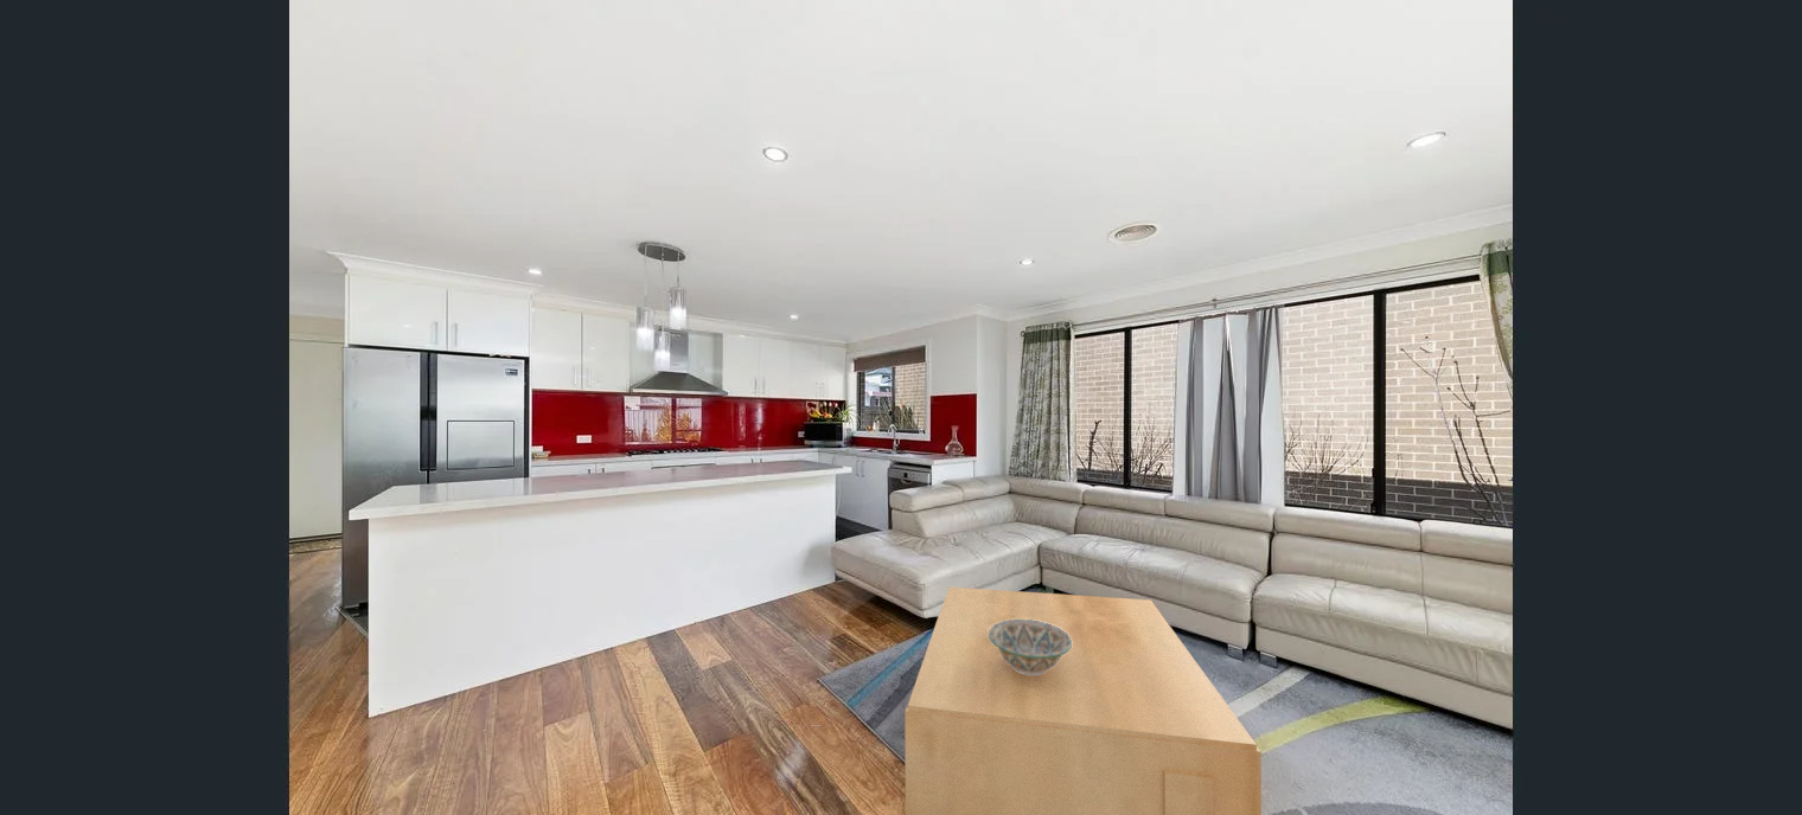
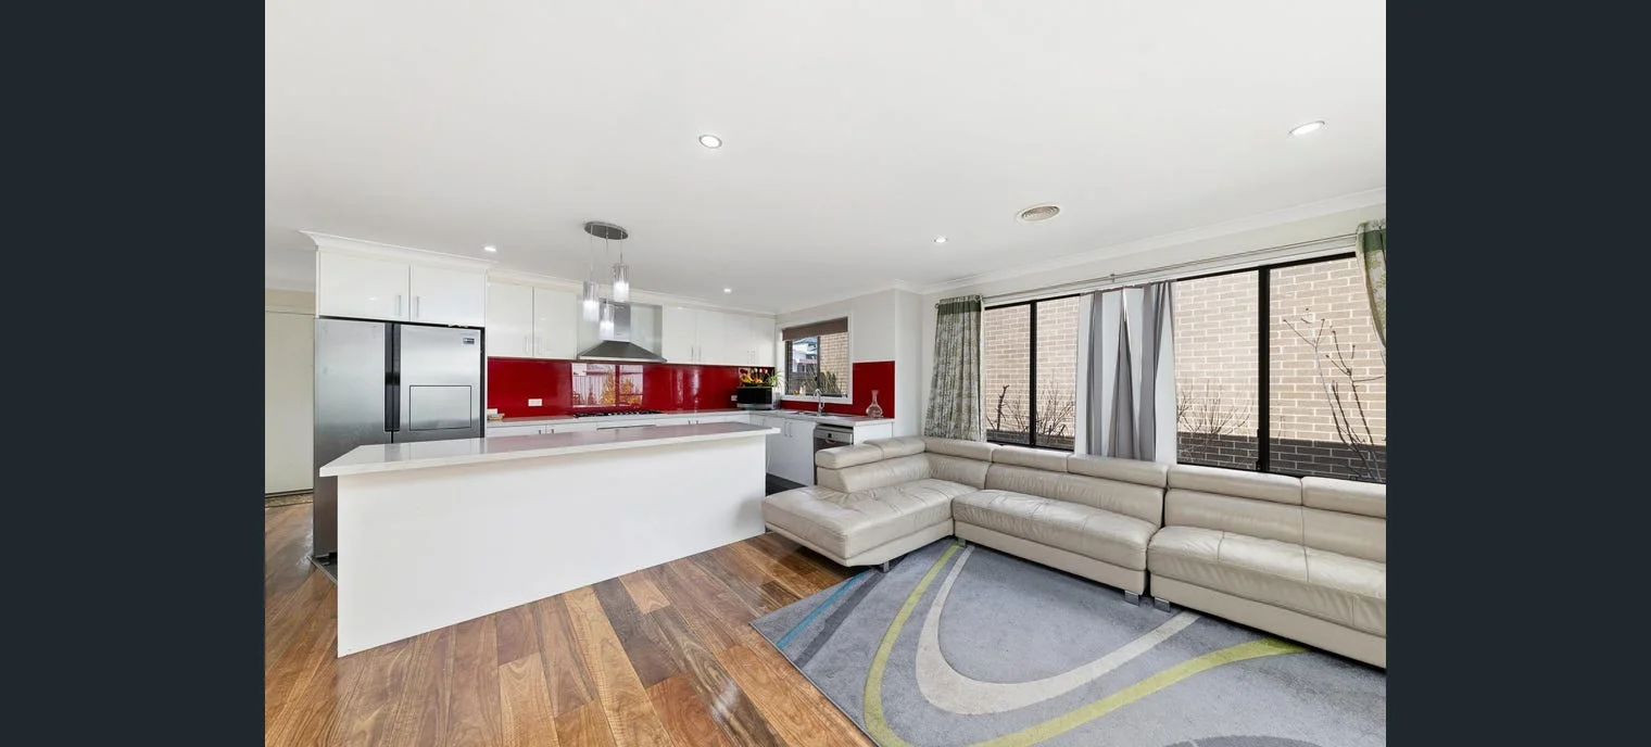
- decorative bowl [989,620,1072,675]
- coffee table [903,586,1263,815]
